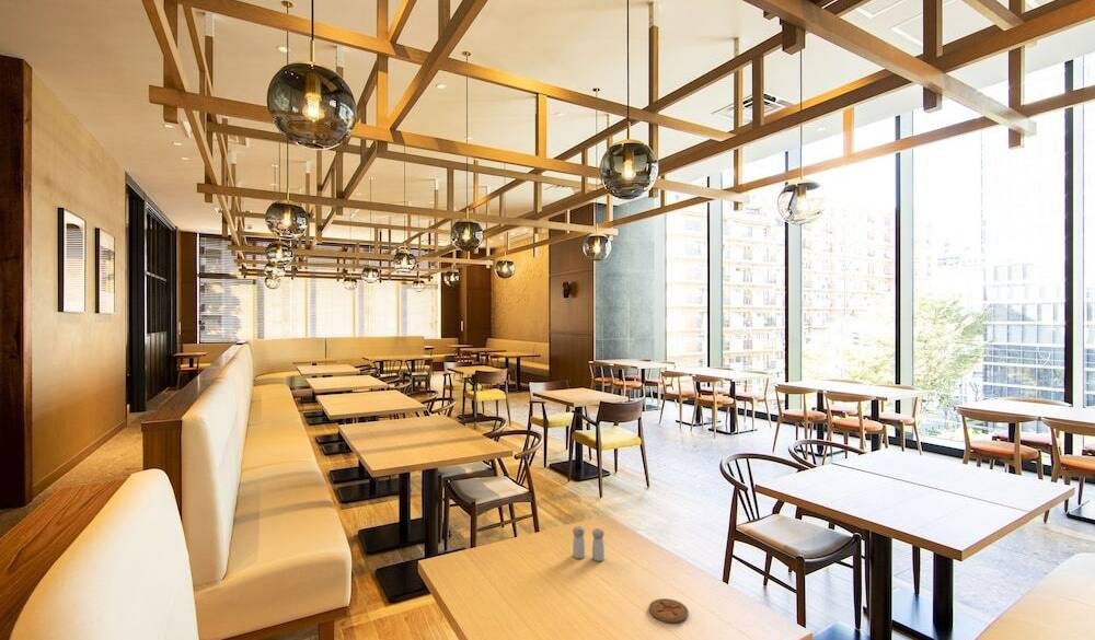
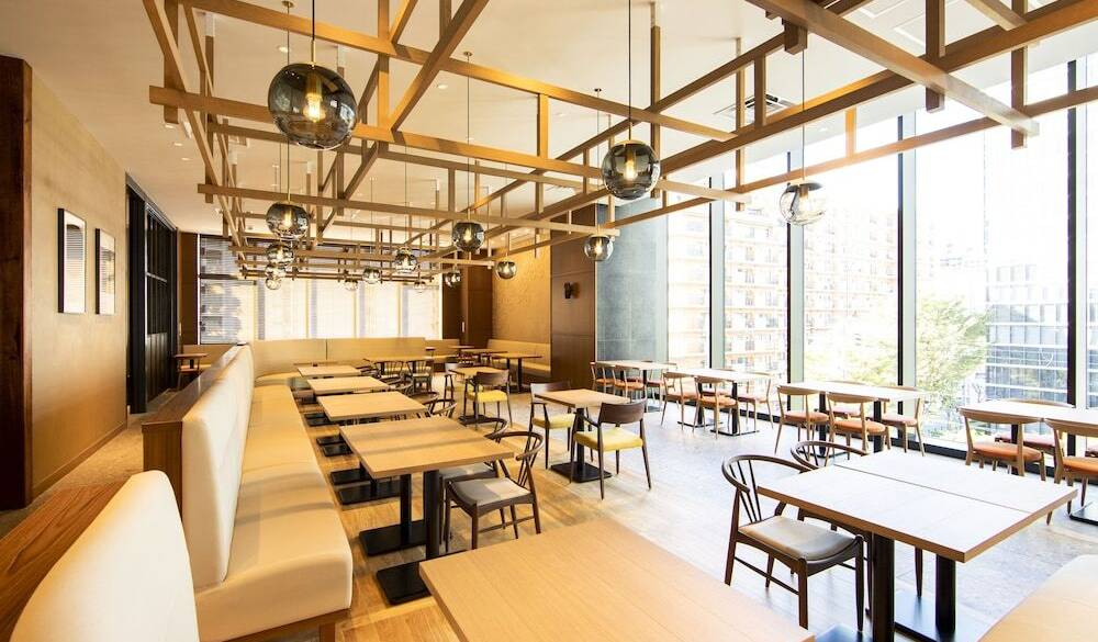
- salt and pepper shaker [572,525,606,562]
- coaster [648,597,690,624]
